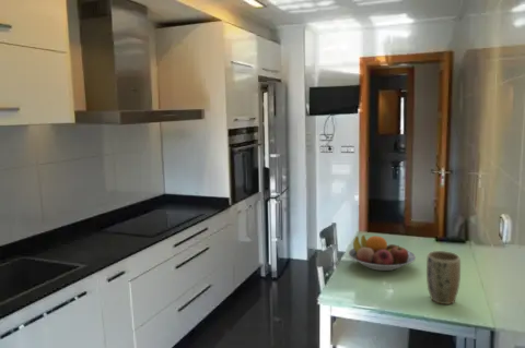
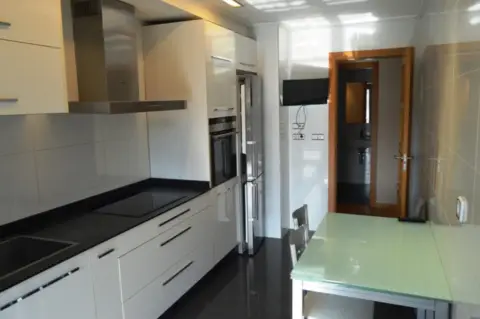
- plant pot [425,250,462,305]
- fruit bowl [347,235,417,272]
